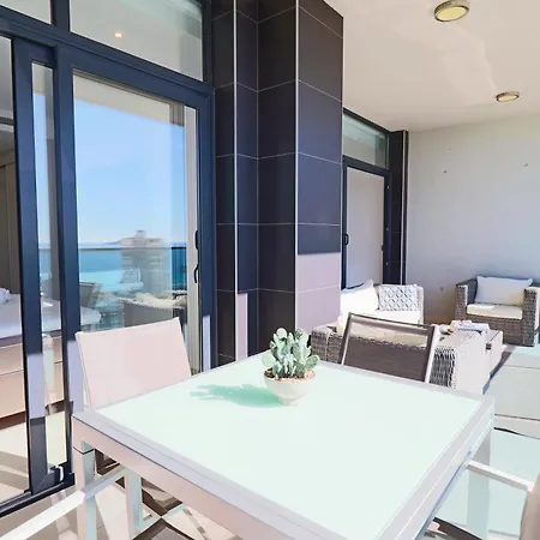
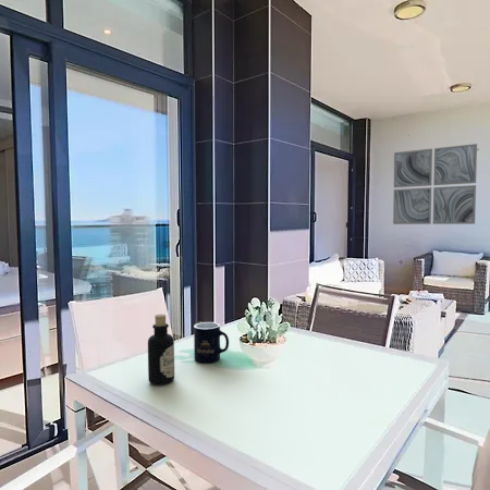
+ bottle [147,314,175,387]
+ wall art [392,143,478,225]
+ mug [193,321,230,365]
